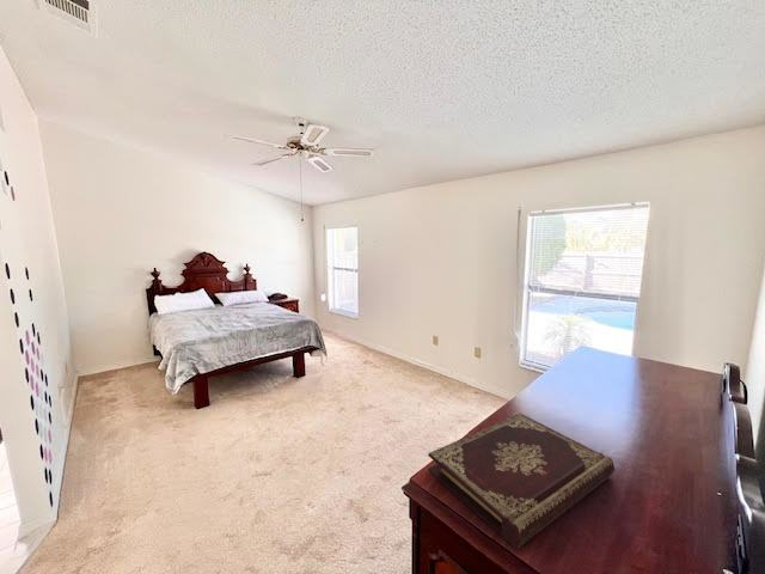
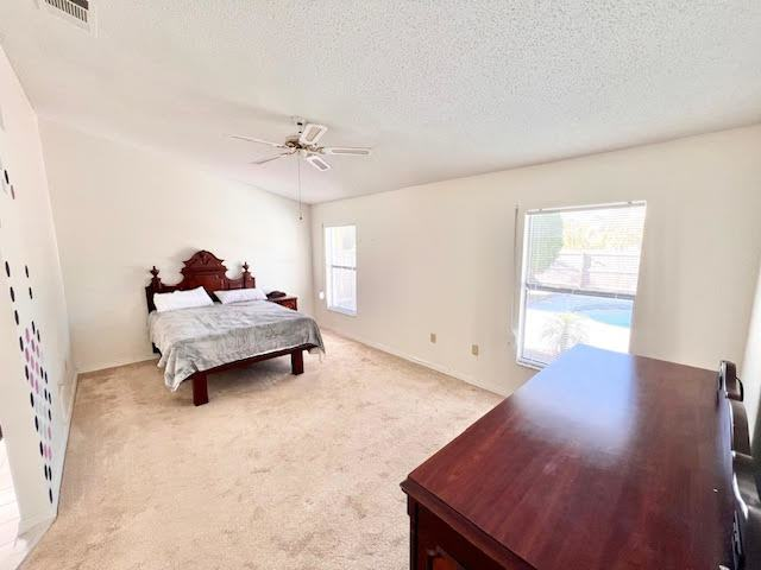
- book [427,413,616,550]
